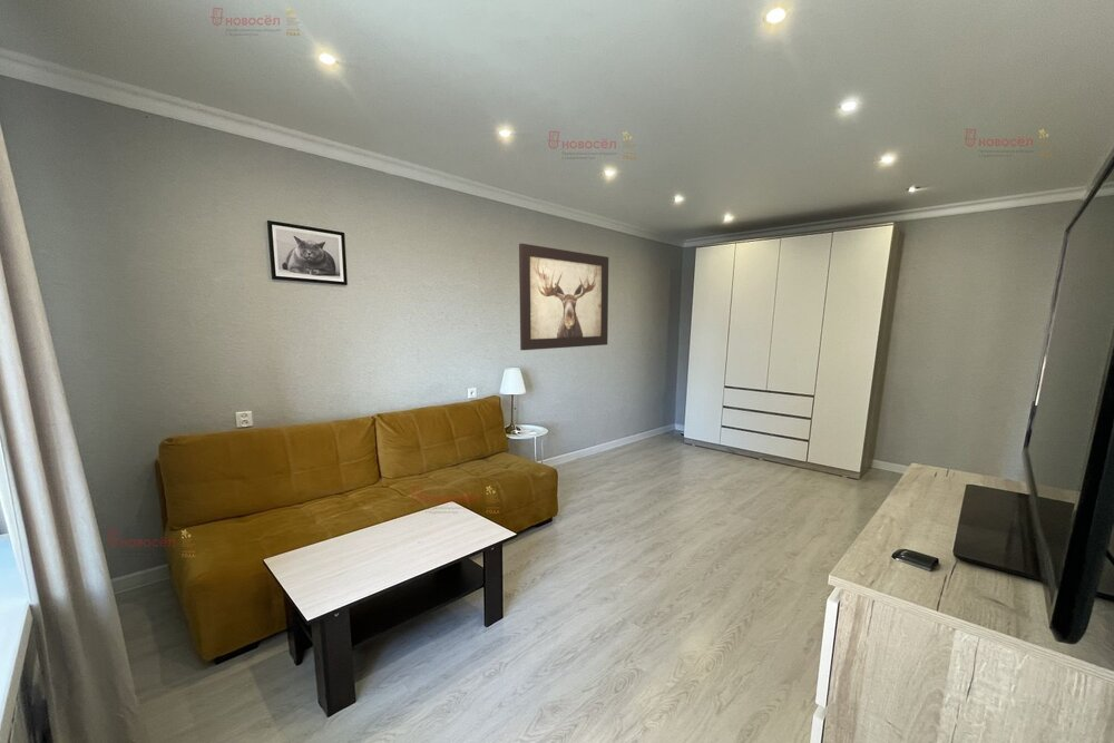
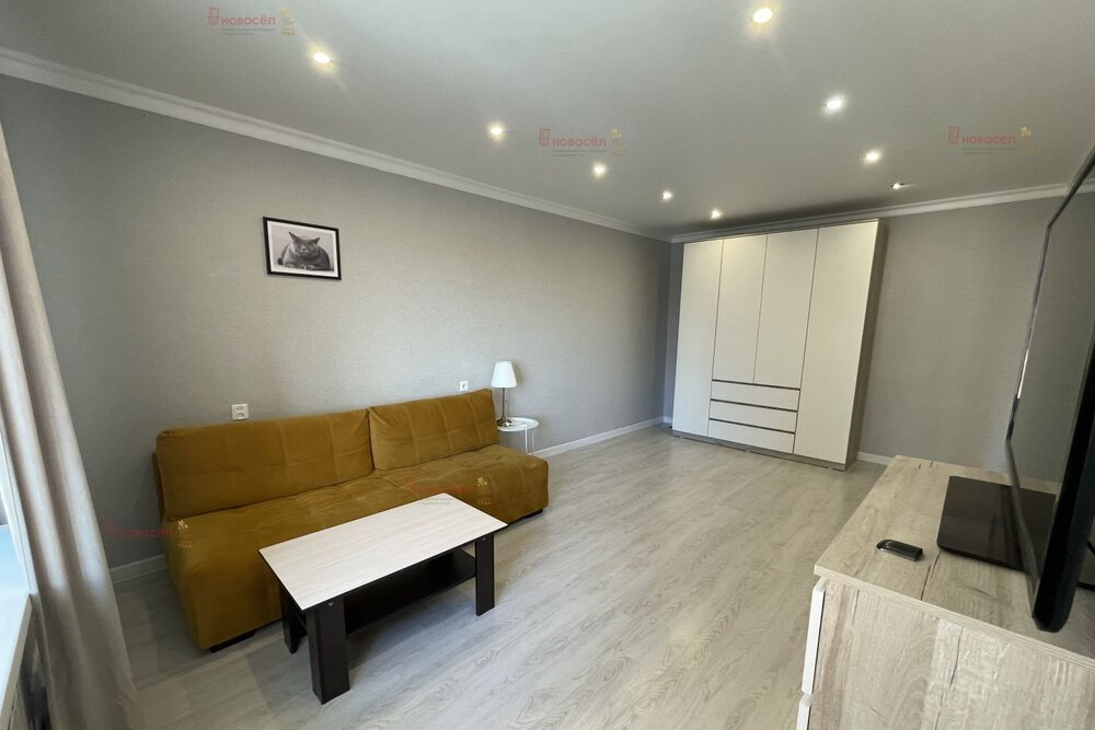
- wall art [518,243,609,351]
